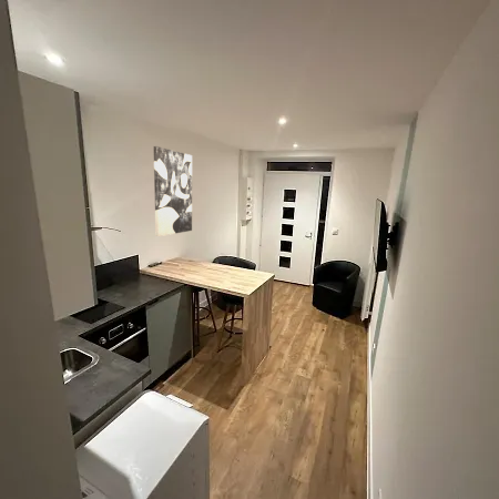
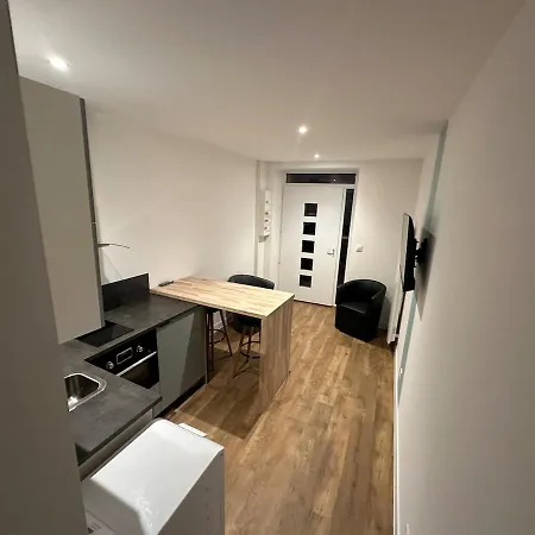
- wall art [153,145,193,237]
